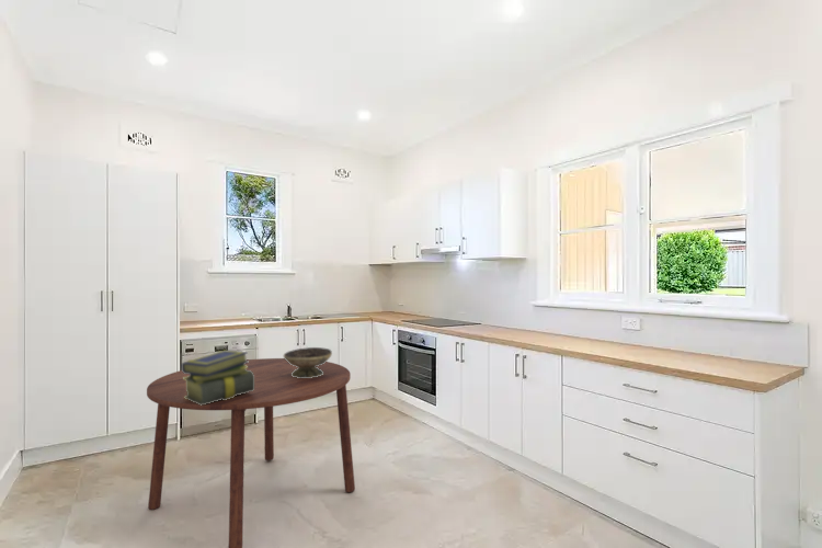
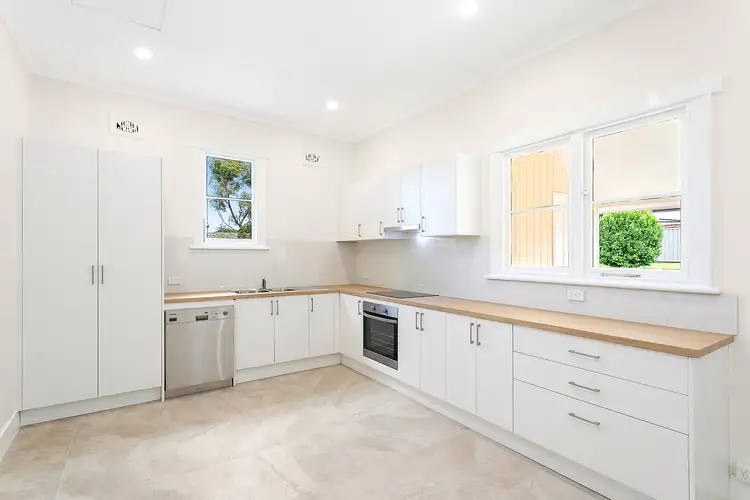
- decorative bowl [283,346,333,378]
- dining table [146,357,356,548]
- stack of books [181,349,254,406]
